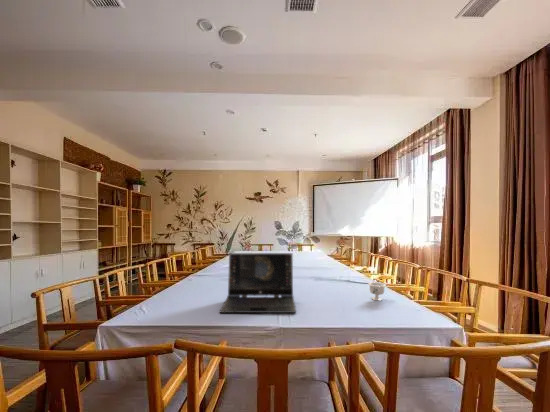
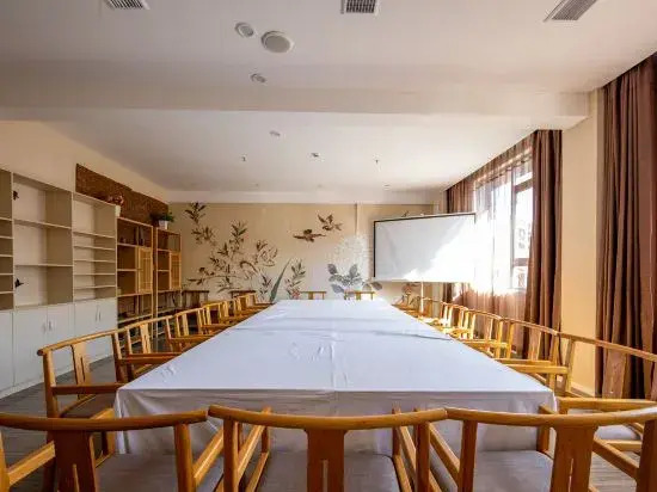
- laptop [219,252,297,314]
- teacup [367,281,387,302]
